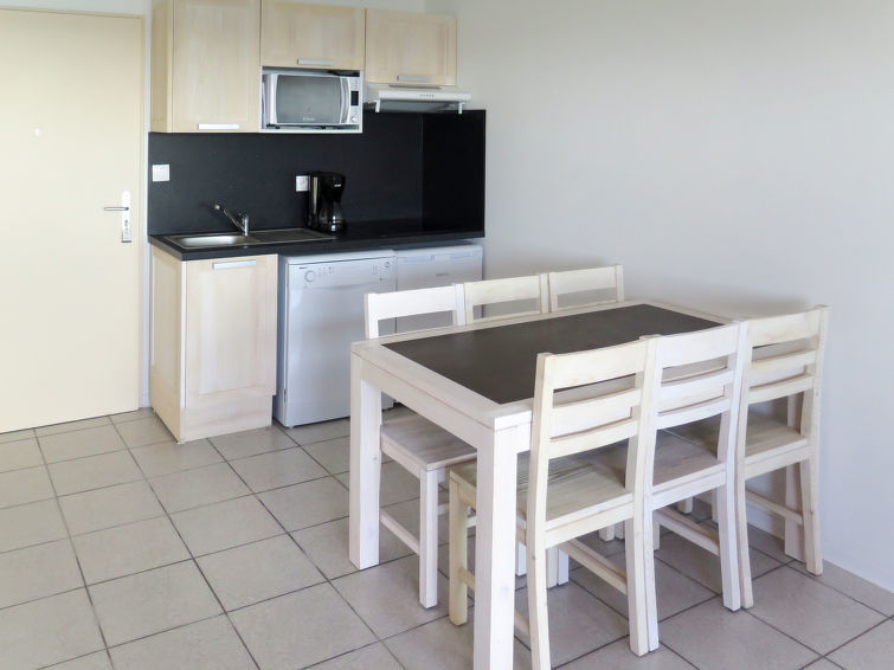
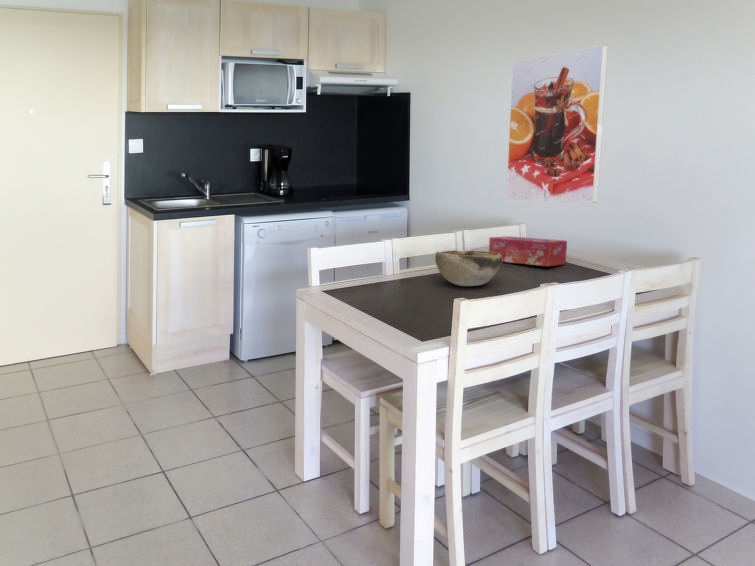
+ tissue box [488,235,568,267]
+ decorative bowl [434,249,502,287]
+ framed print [505,44,609,204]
